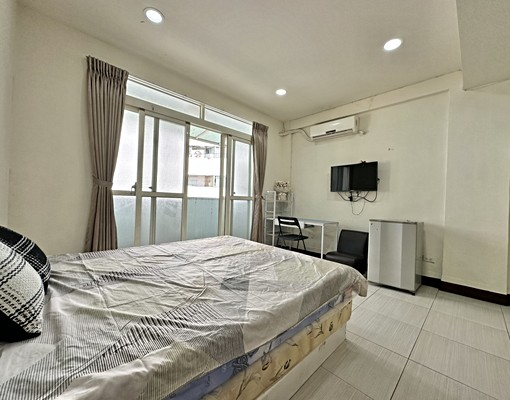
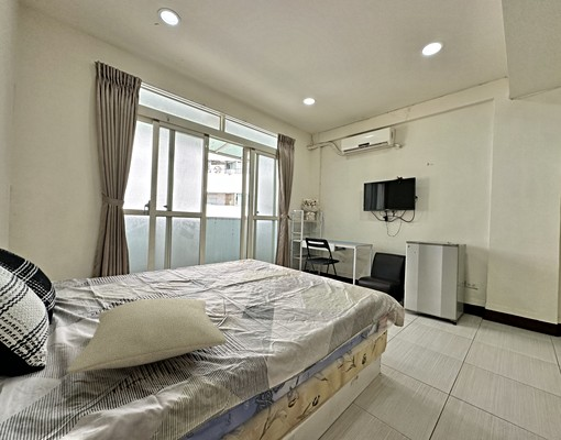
+ pillow [66,297,228,375]
